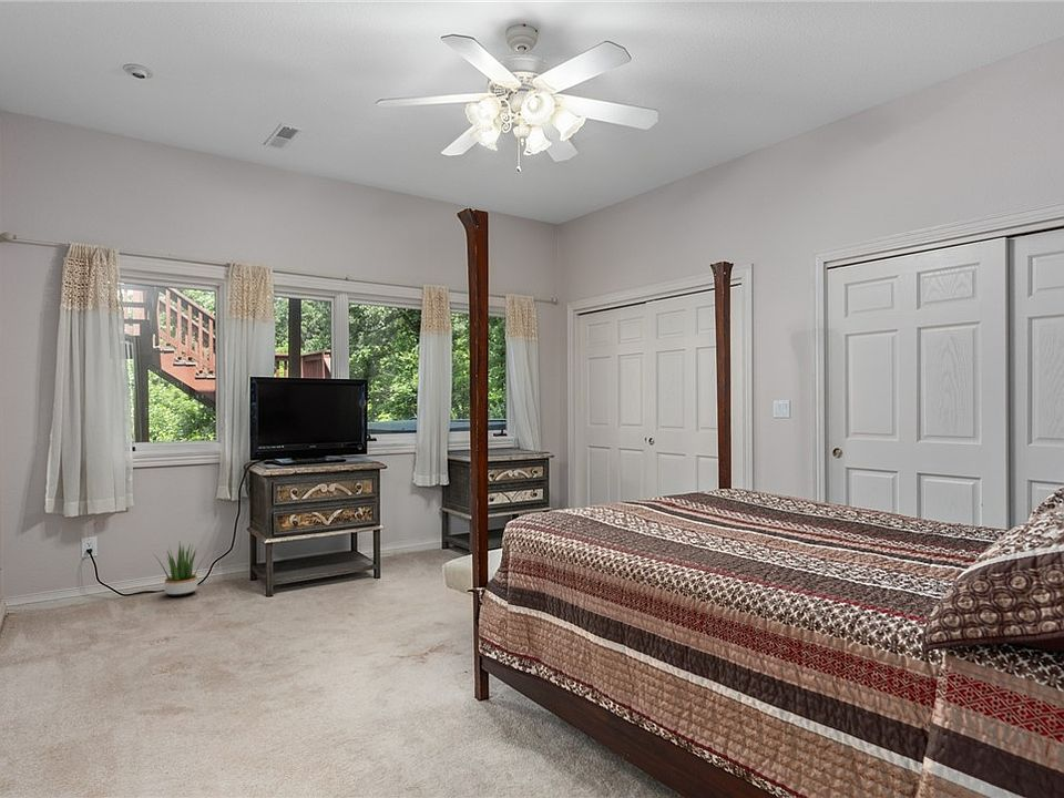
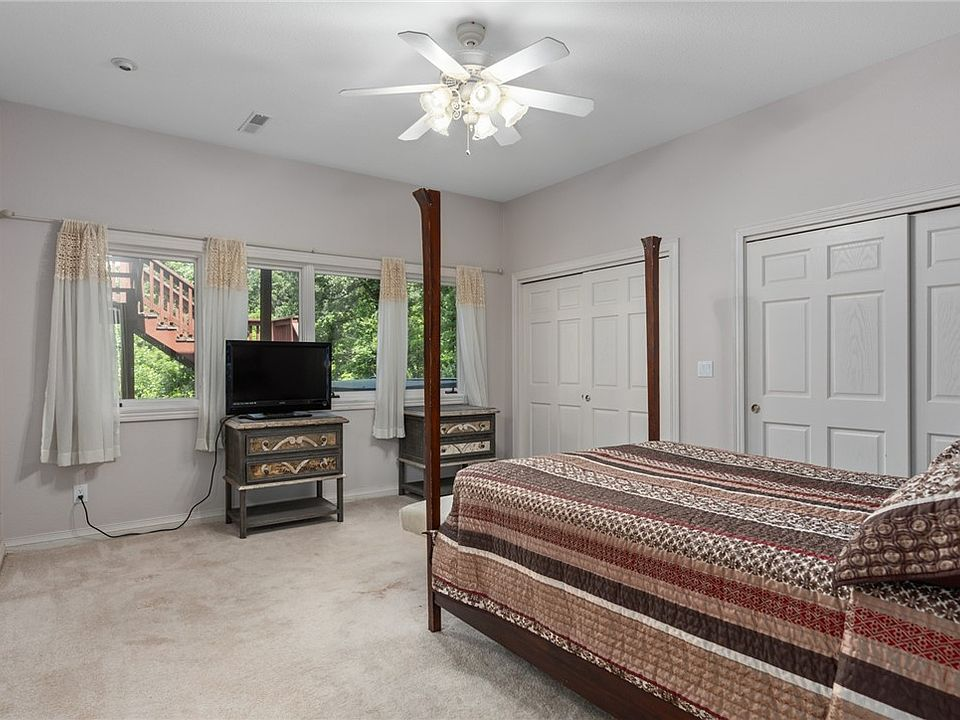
- potted plant [154,542,212,597]
